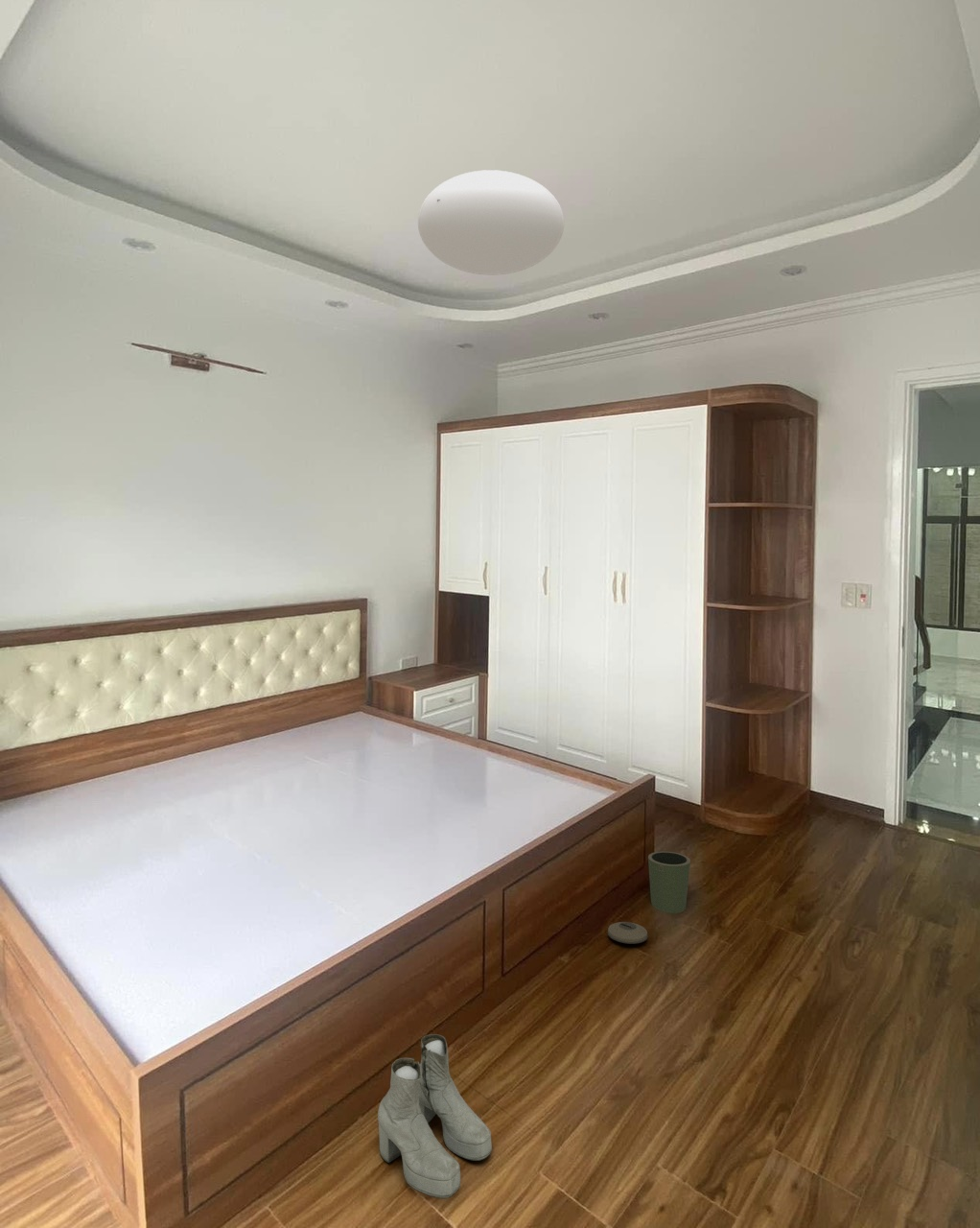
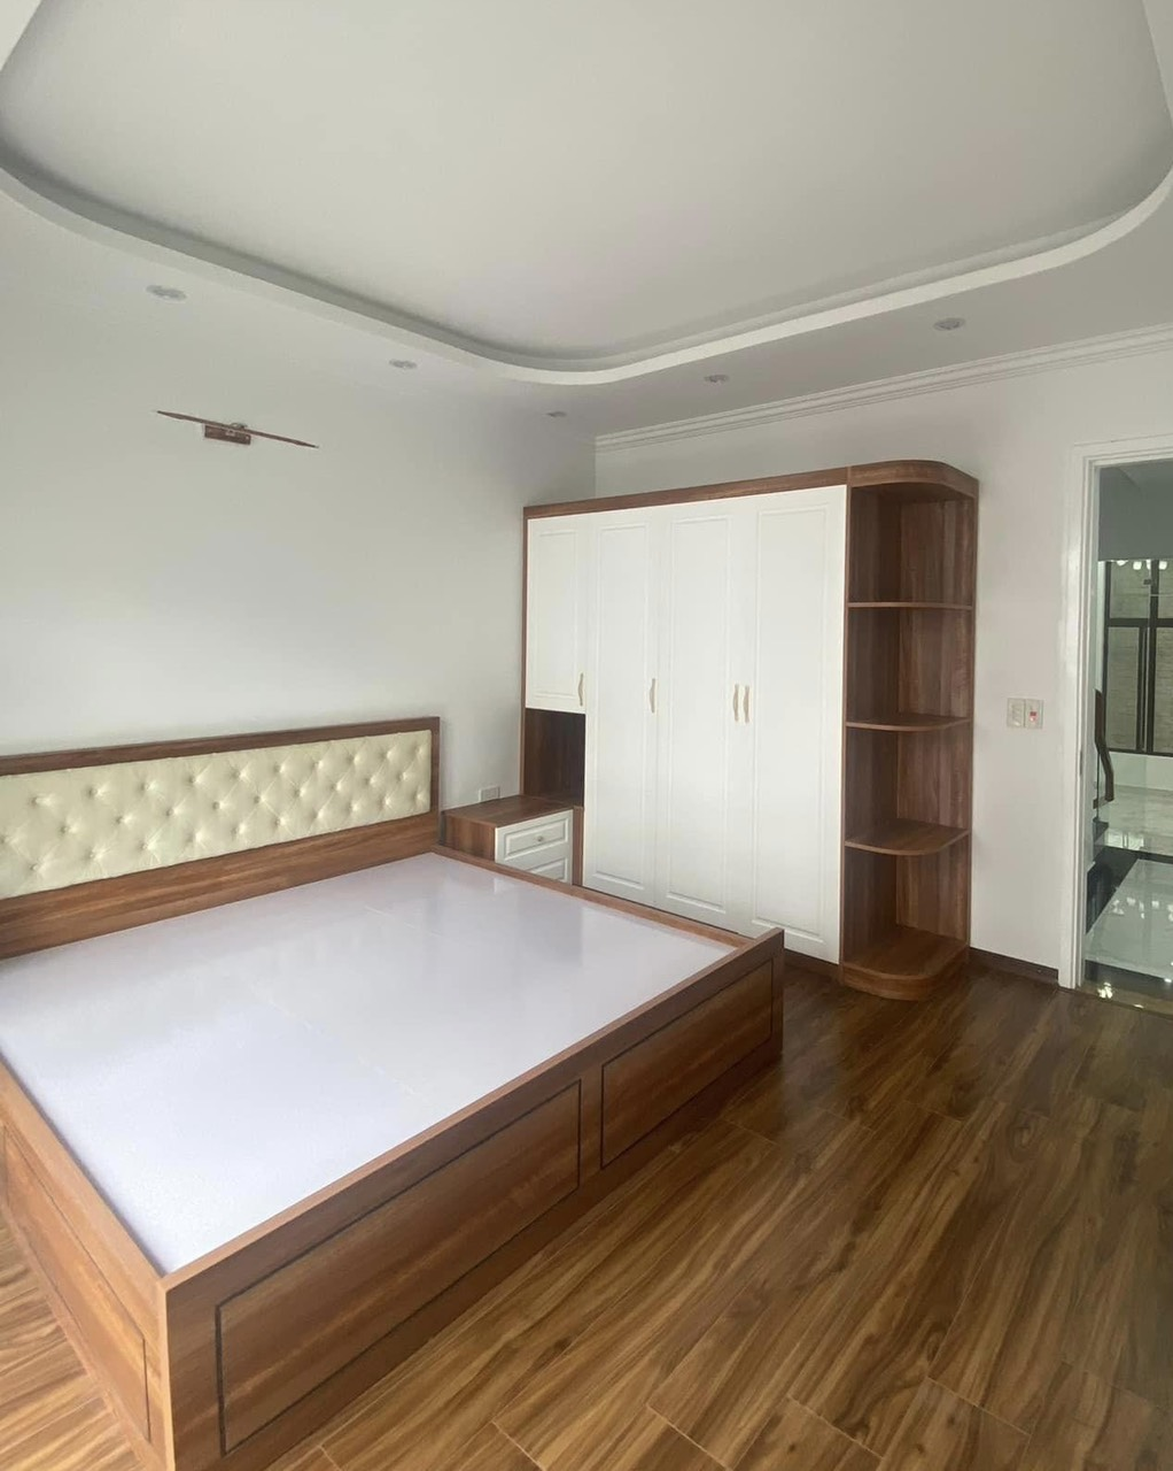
- boots [377,1033,493,1200]
- ceiling light [417,169,565,276]
- trash can [607,851,691,945]
